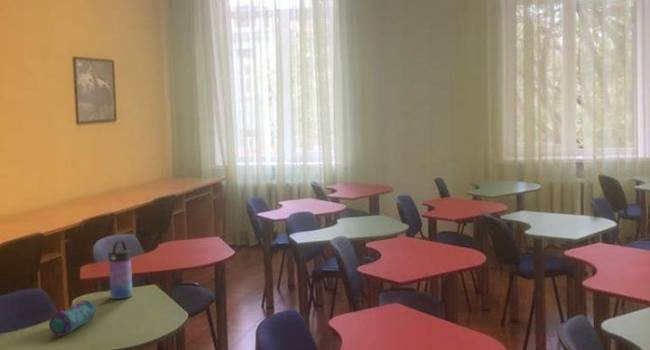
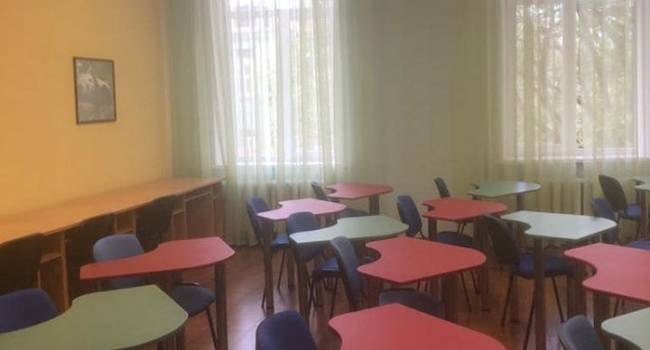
- water bottle [107,240,133,300]
- pencil case [48,298,96,337]
